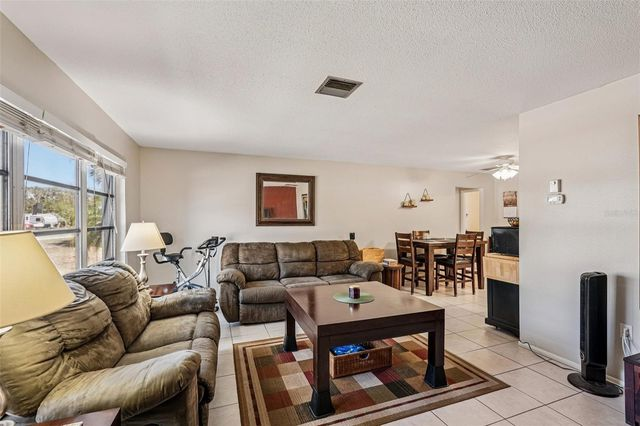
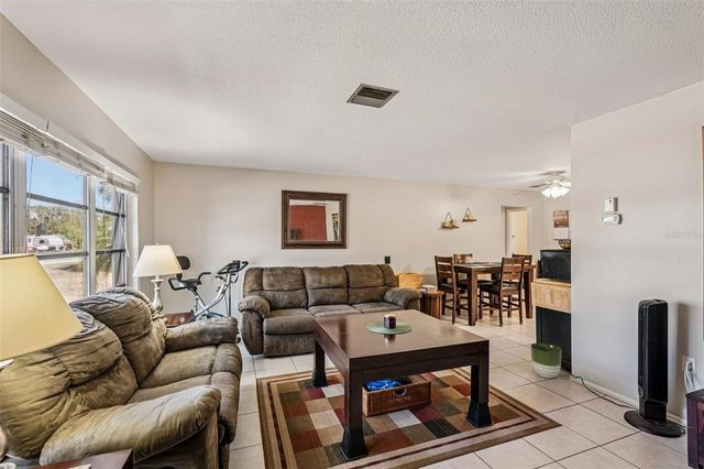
+ planter [530,342,562,379]
